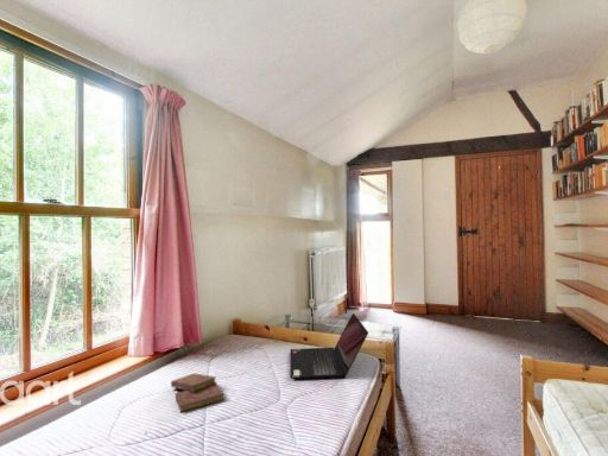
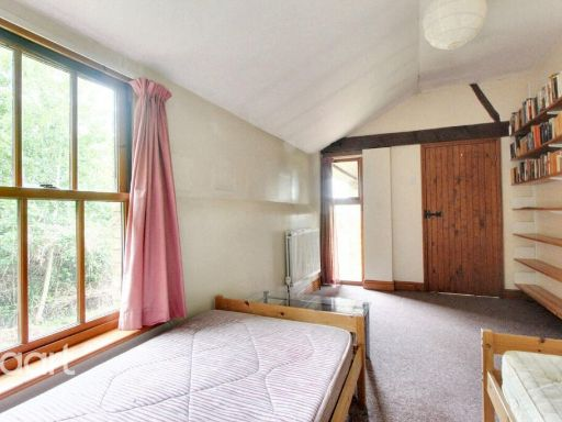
- laptop computer [289,312,369,380]
- book [170,372,224,413]
